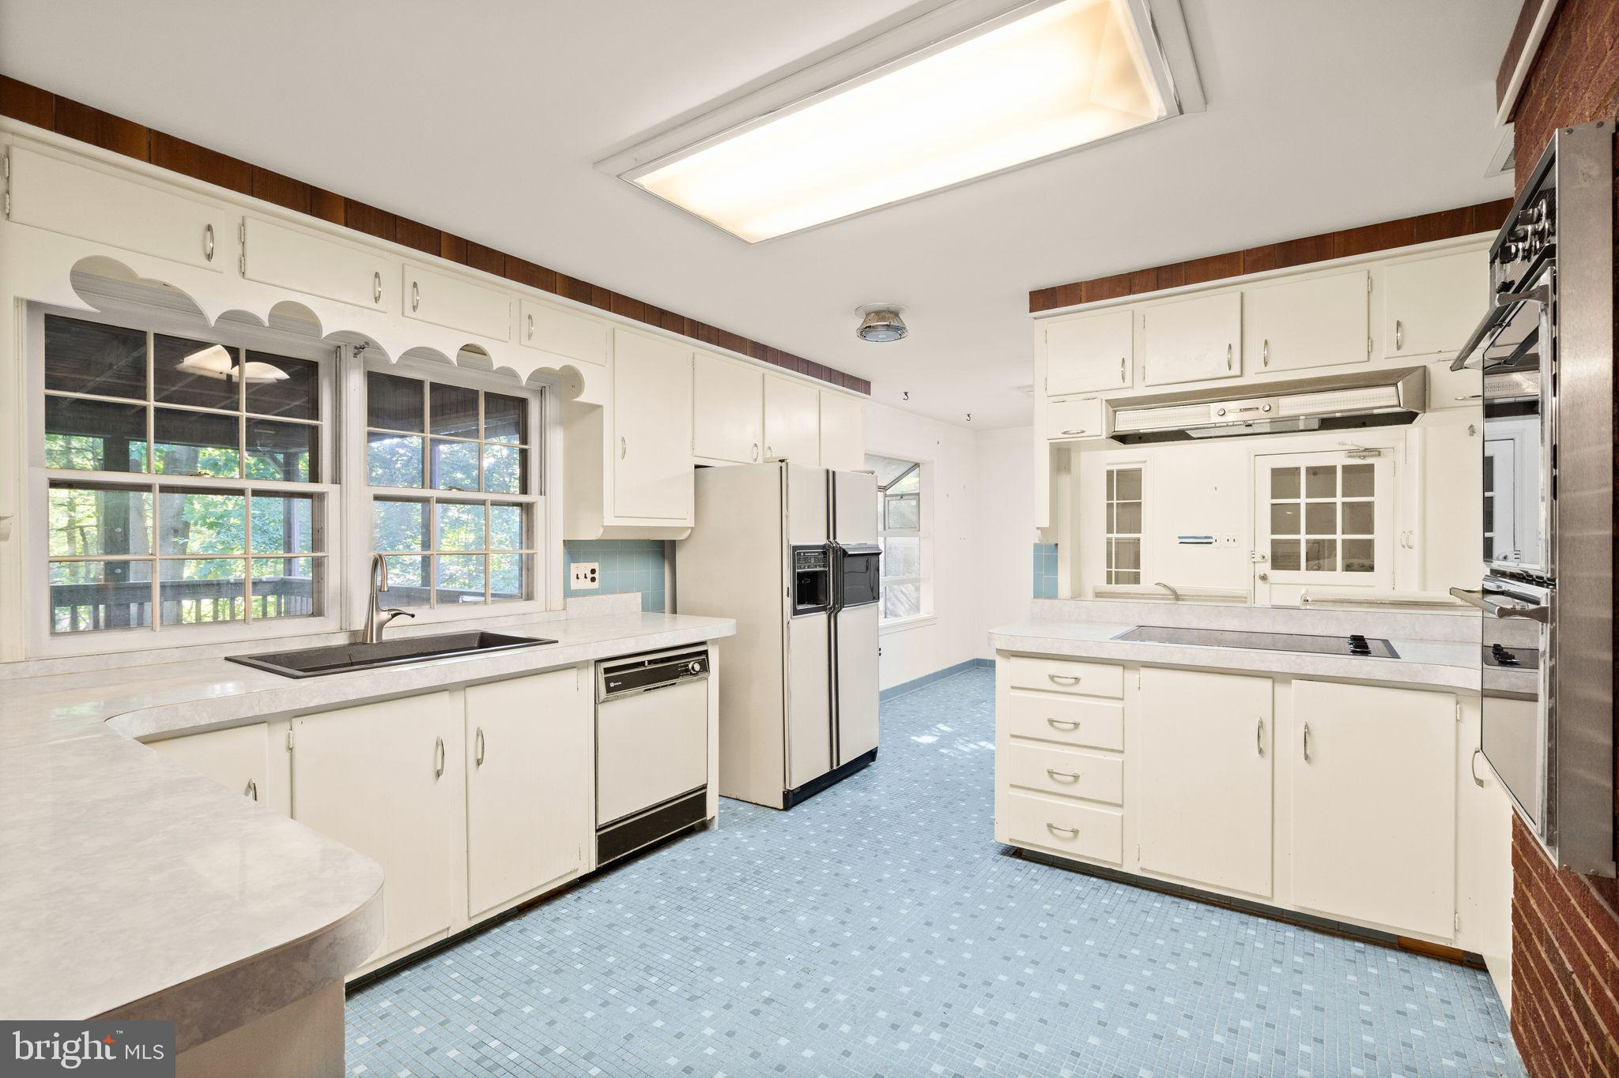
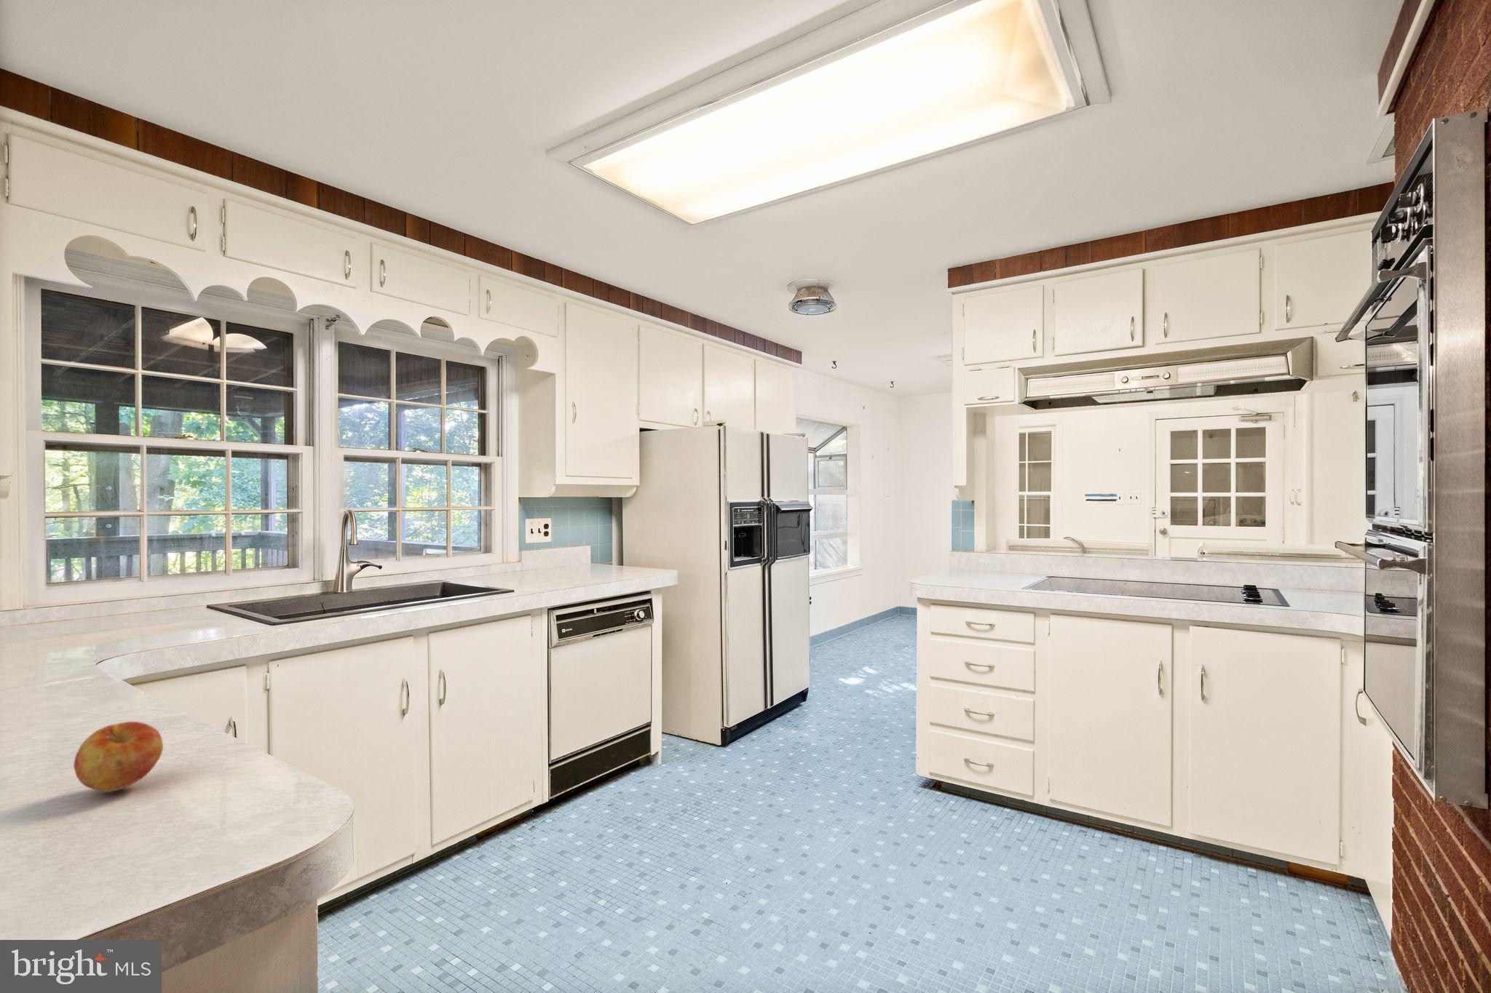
+ apple [73,721,164,792]
